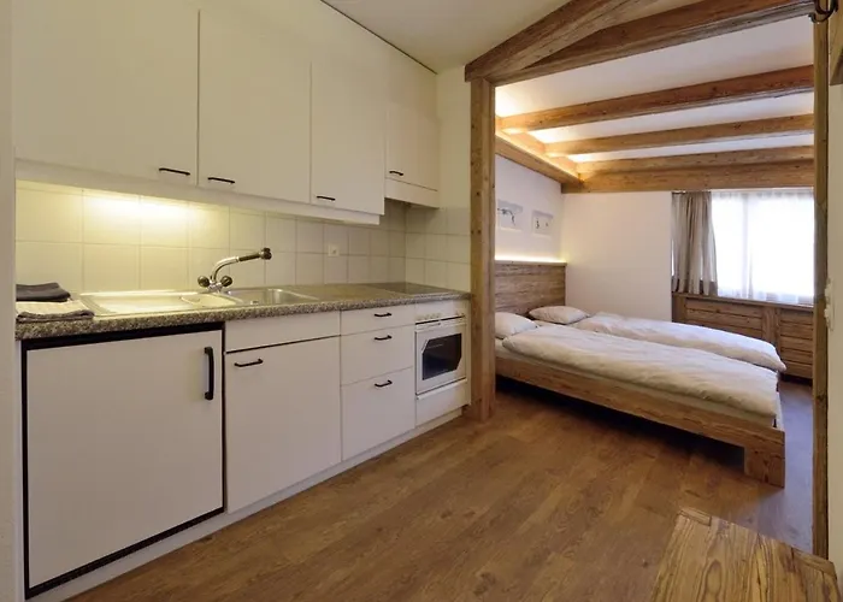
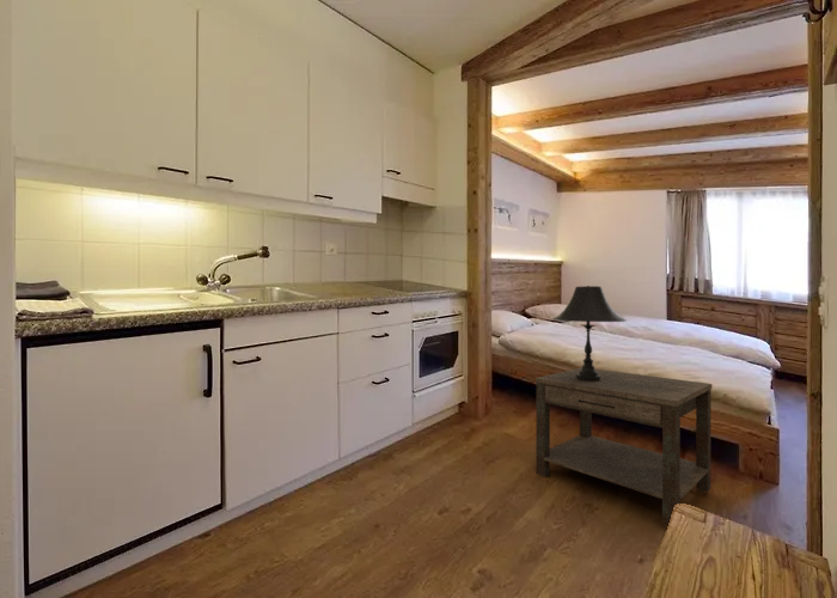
+ table lamp [551,285,628,382]
+ side table [534,367,713,525]
